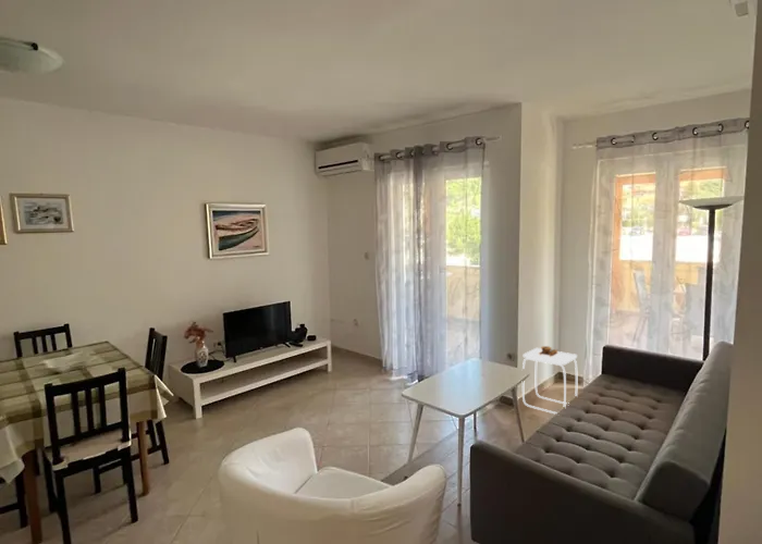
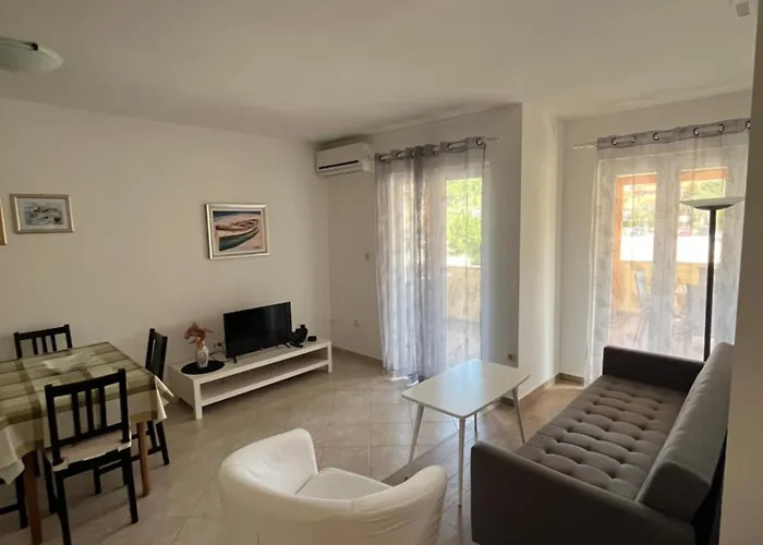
- side table [521,345,578,415]
